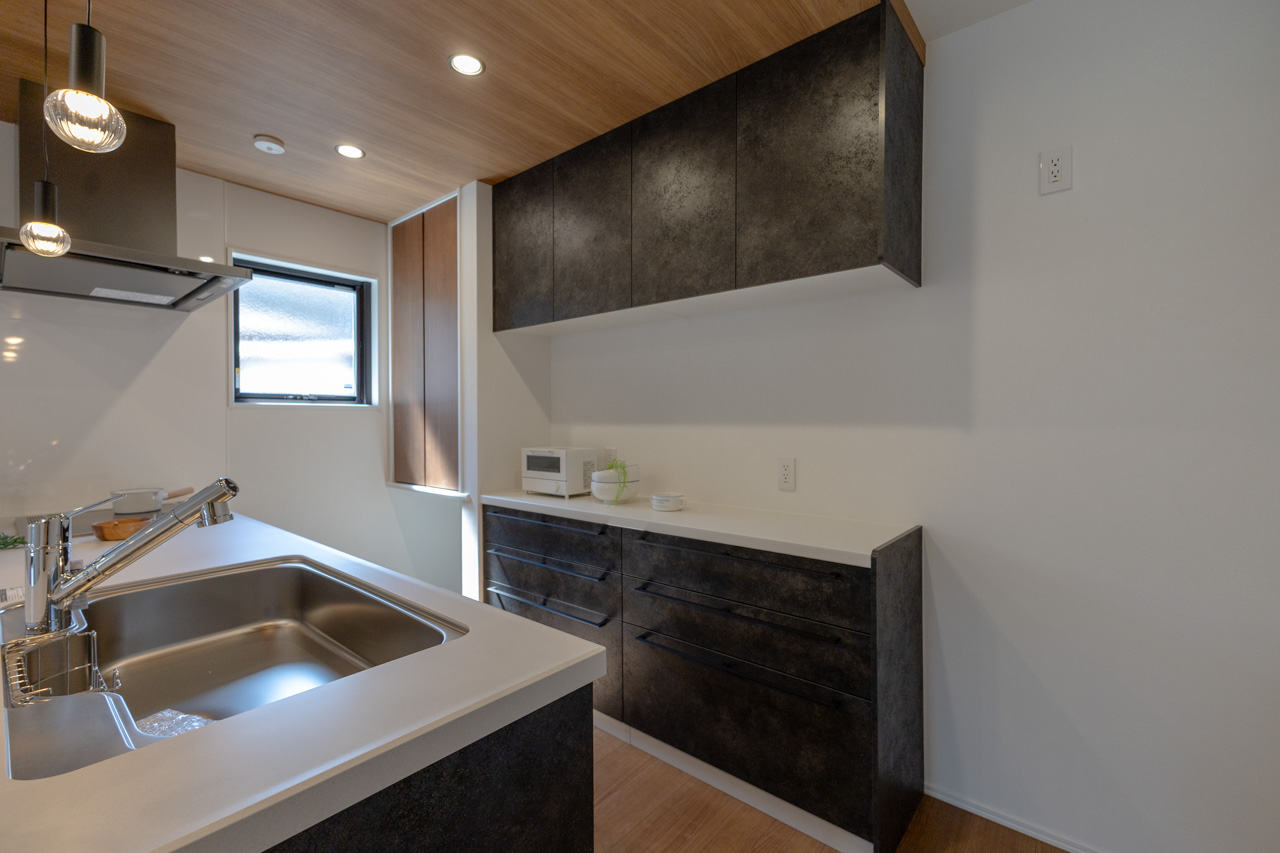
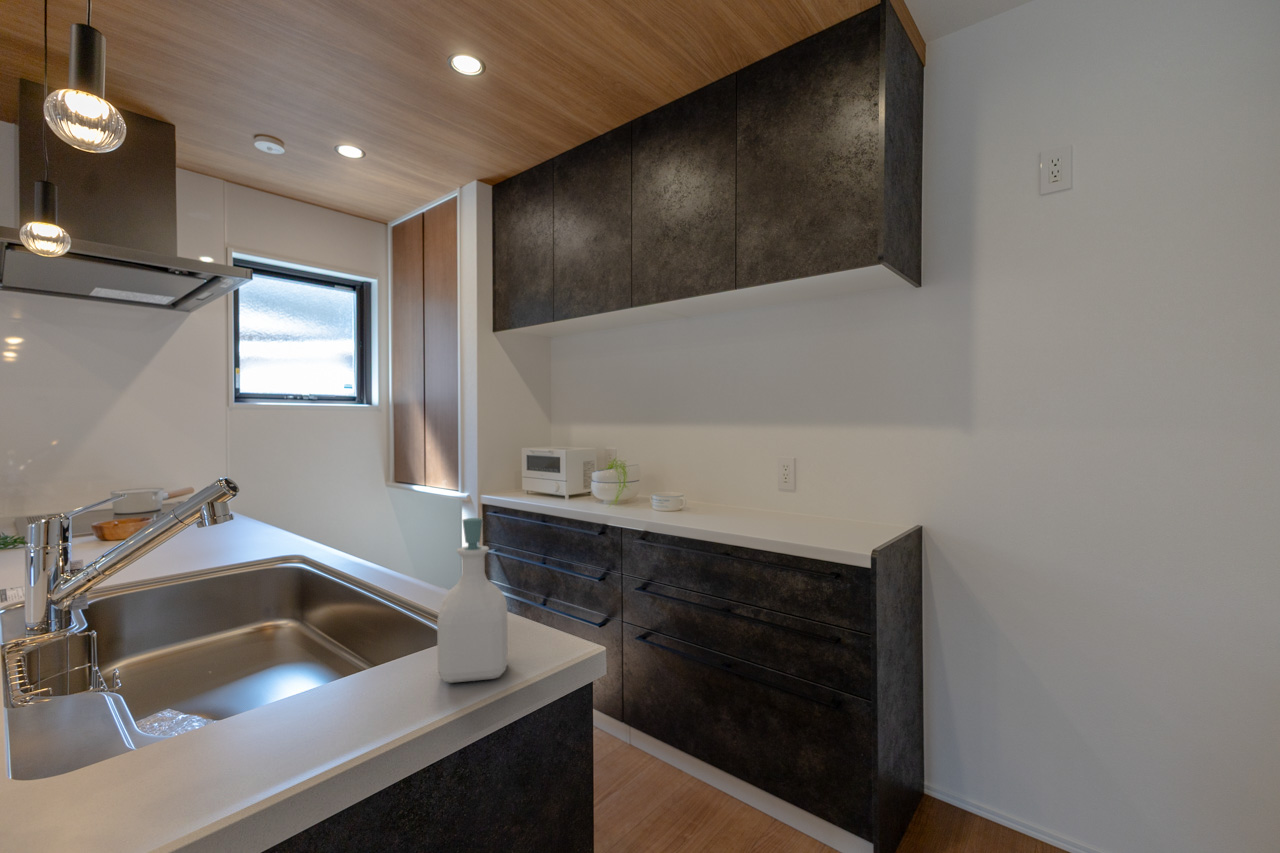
+ soap bottle [436,517,509,684]
